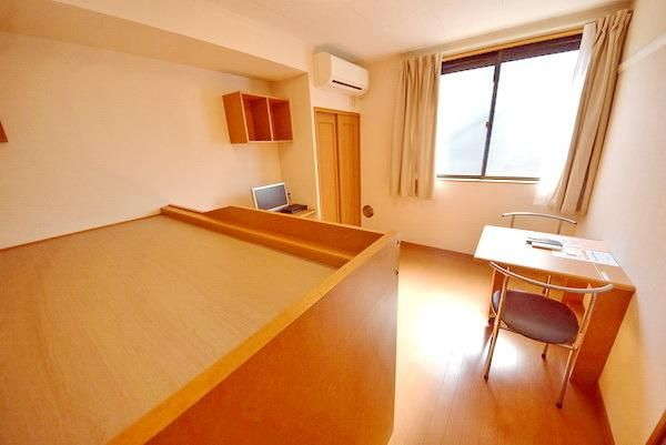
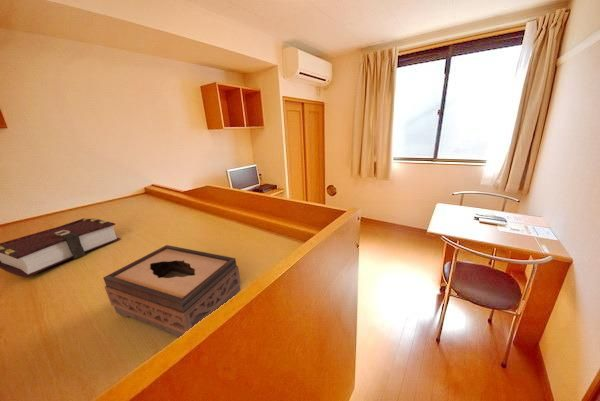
+ book [0,217,122,279]
+ tissue box [102,244,242,339]
